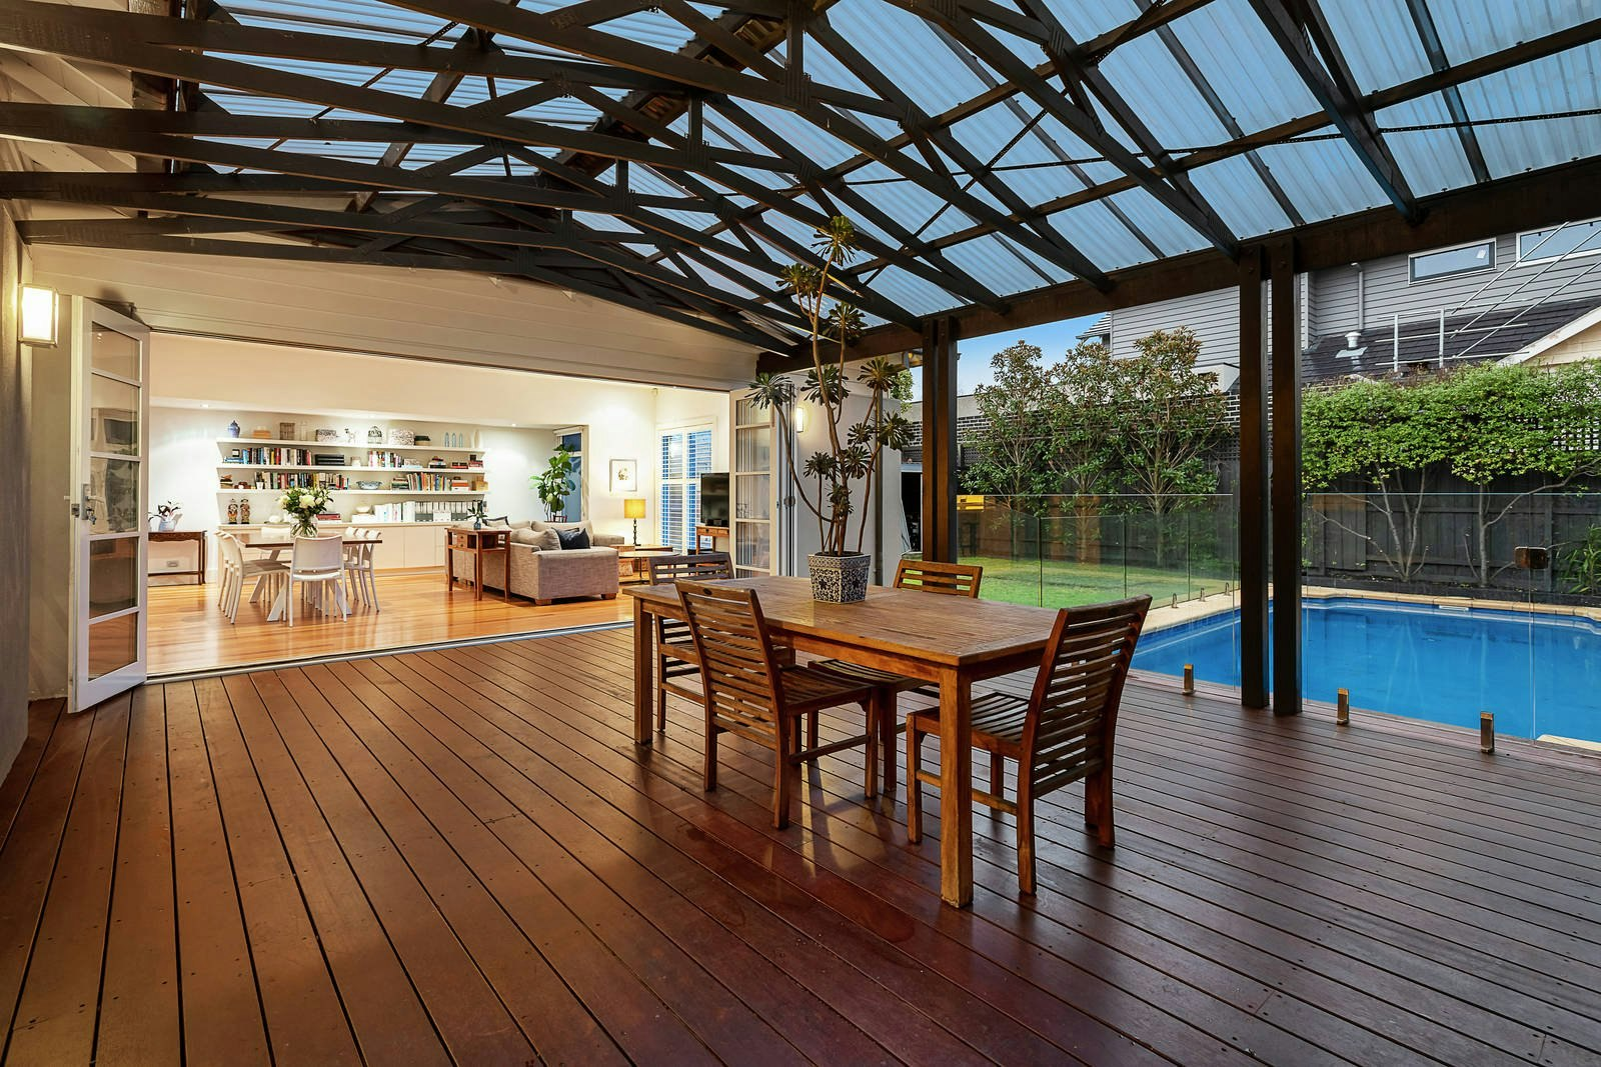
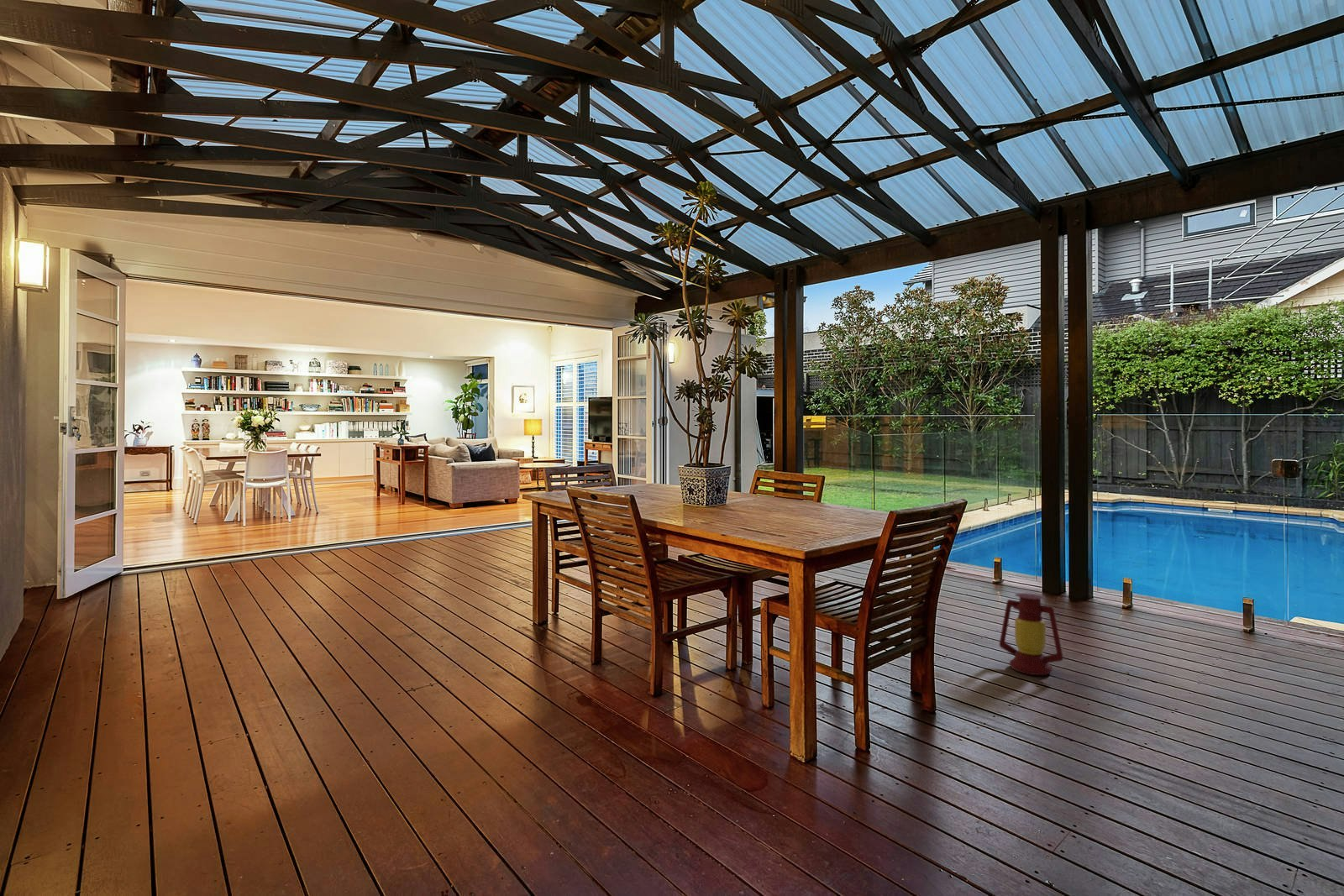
+ lantern [999,592,1064,676]
